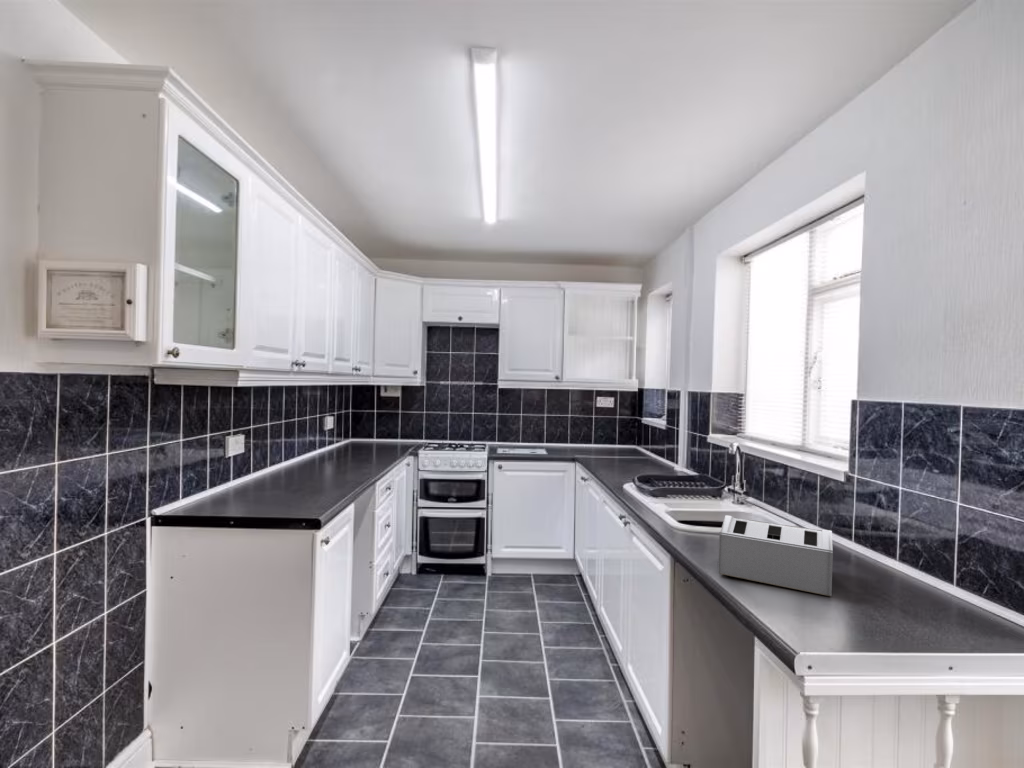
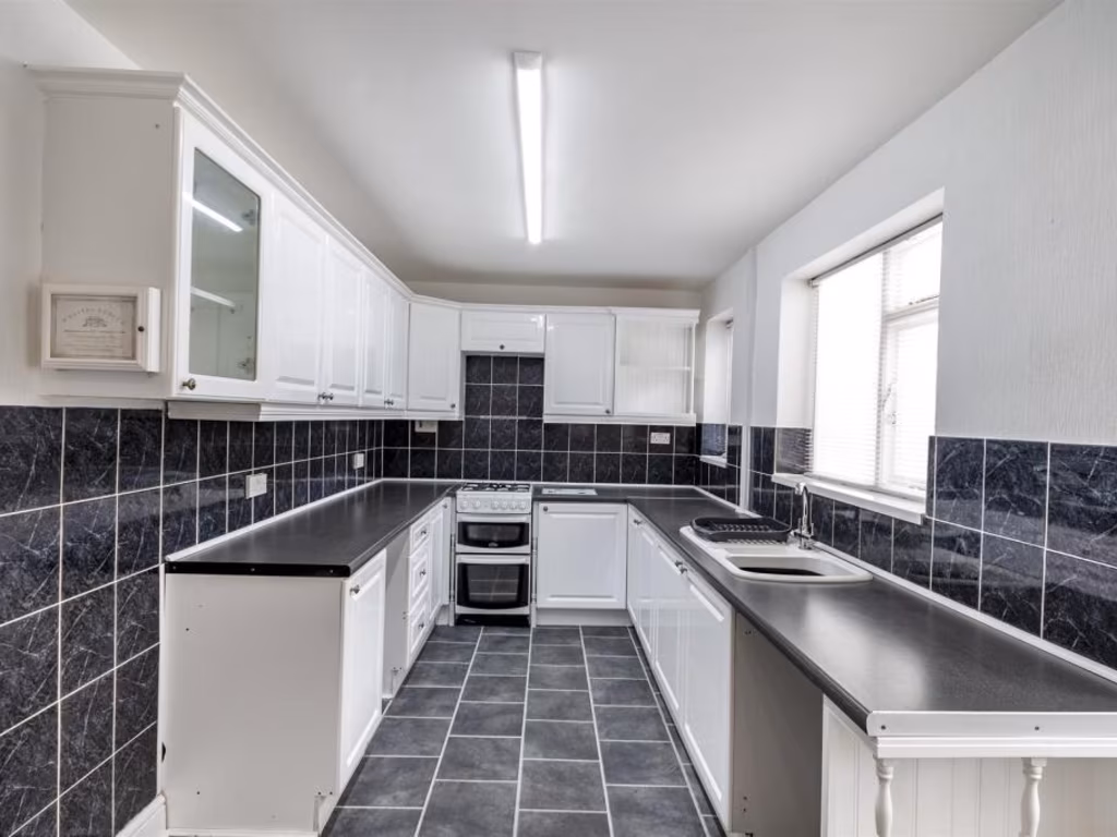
- toaster [717,514,834,597]
